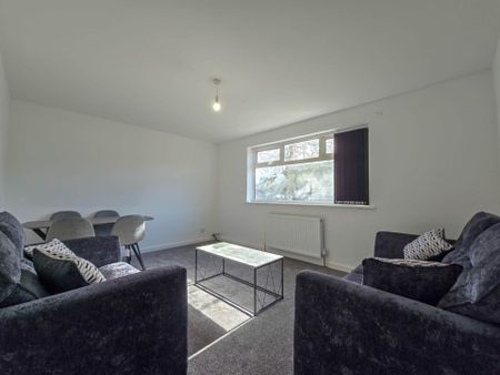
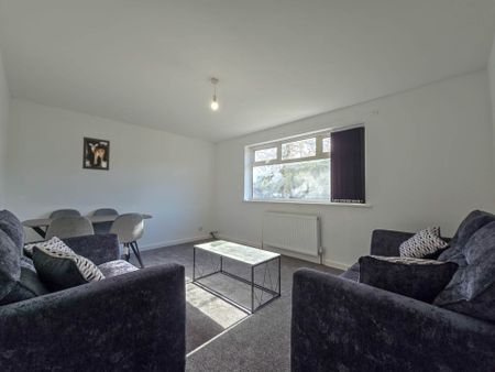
+ wall art [81,136,111,172]
